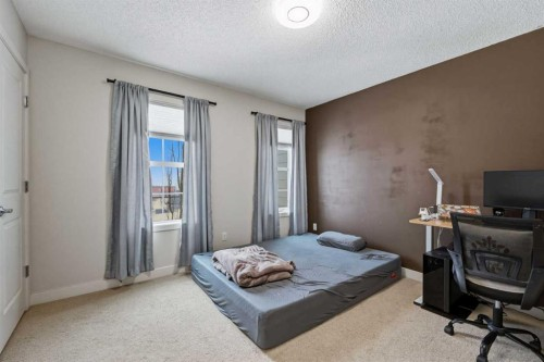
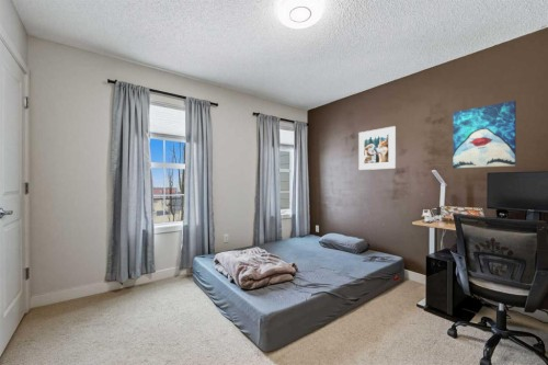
+ wall art [452,100,517,169]
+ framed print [357,125,397,171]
